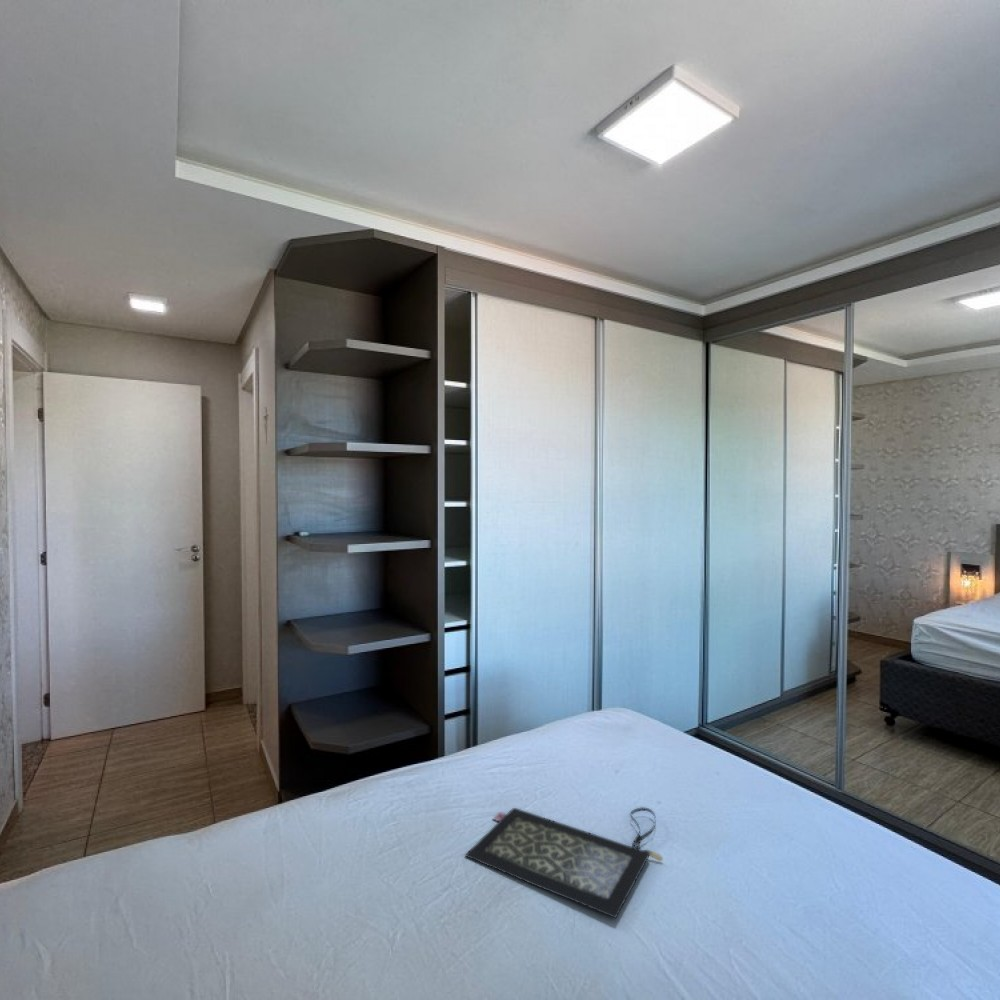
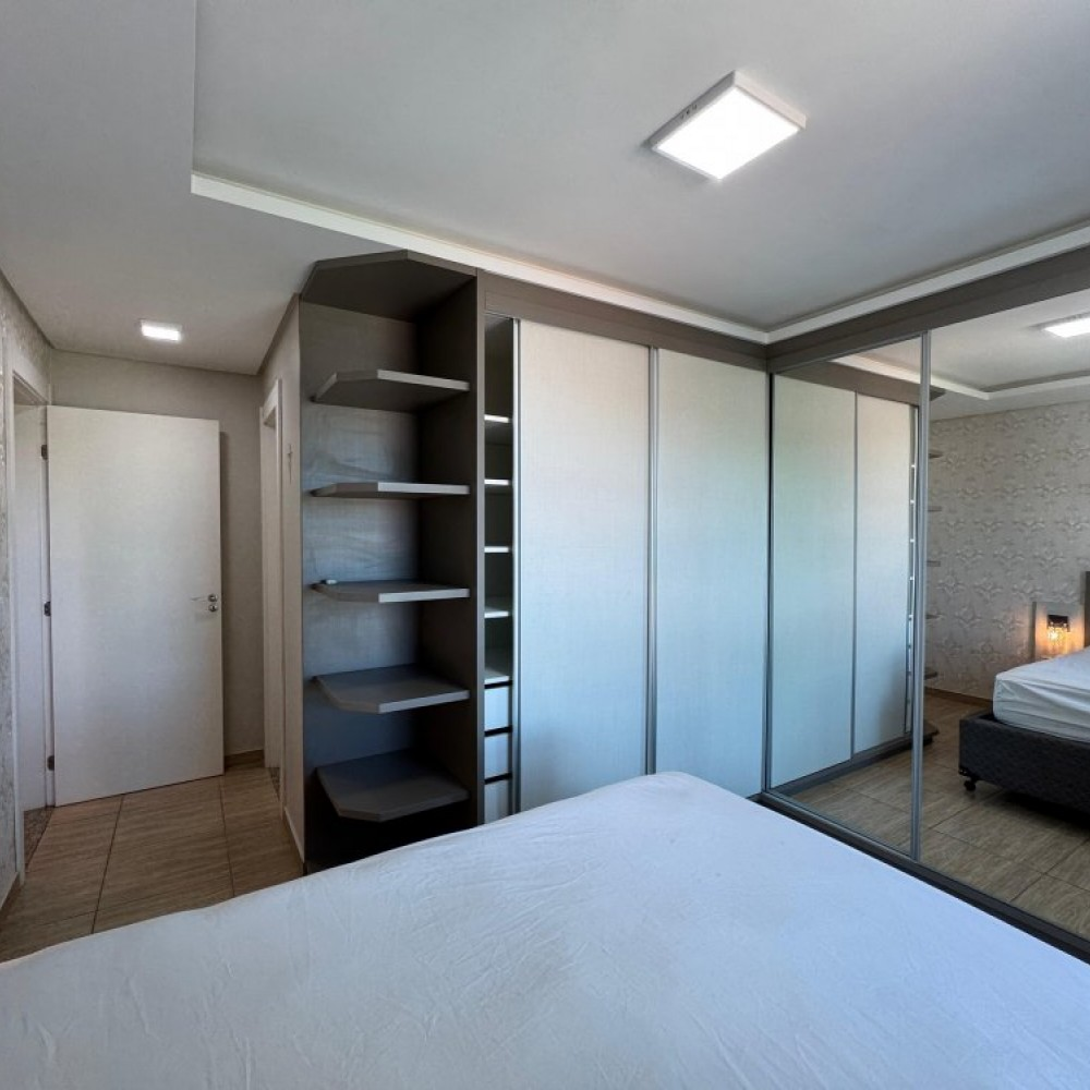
- clutch bag [463,807,664,919]
